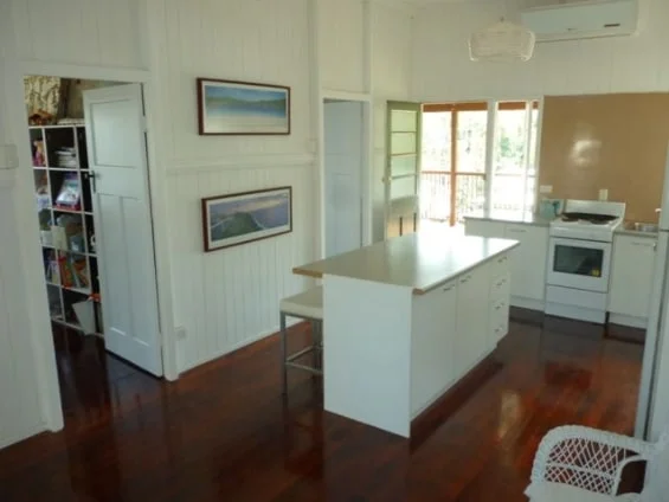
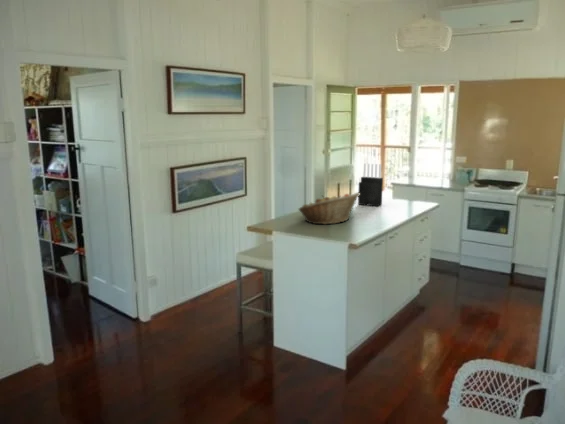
+ fruit basket [297,191,360,225]
+ knife block [357,163,384,207]
